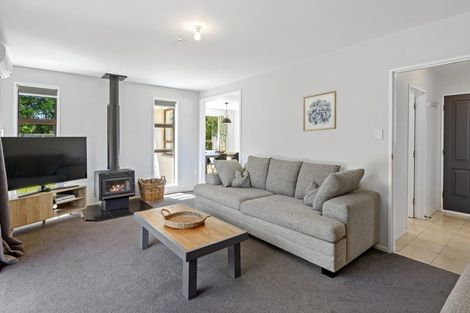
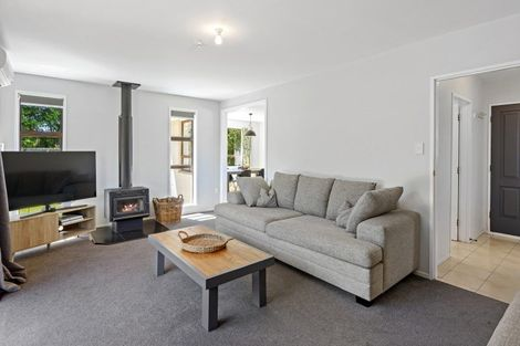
- wall art [302,90,337,132]
